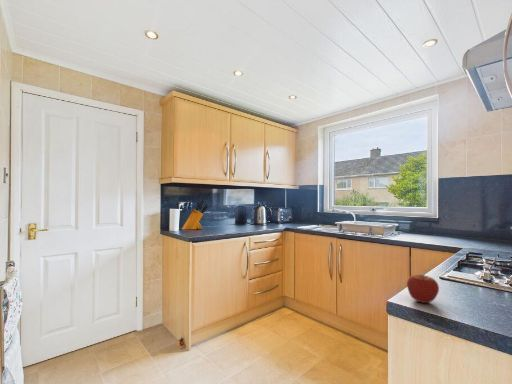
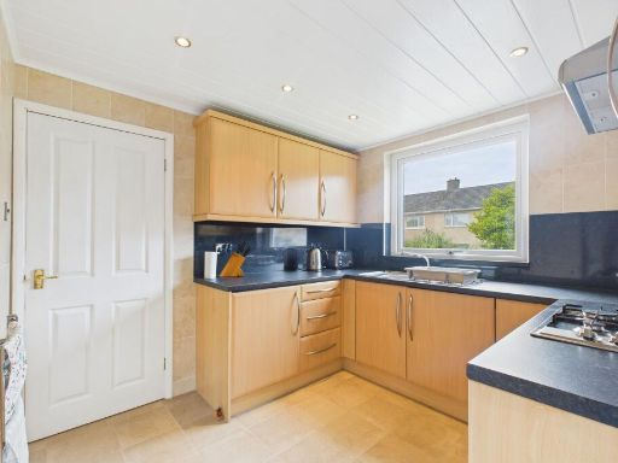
- apple [406,274,440,304]
